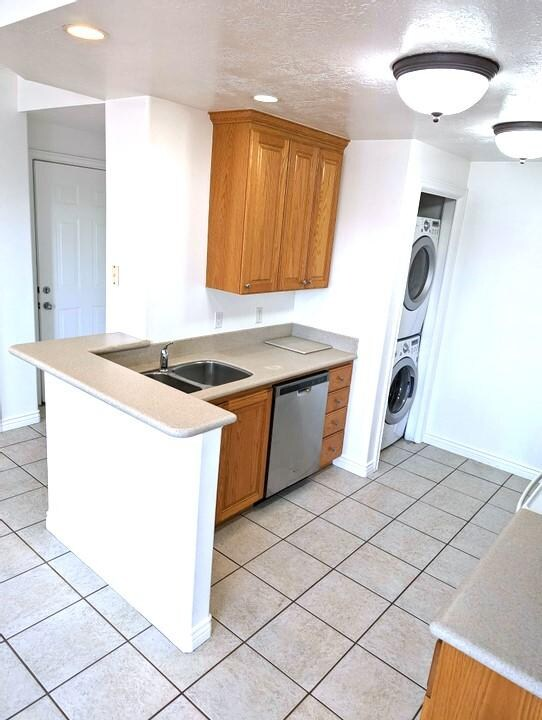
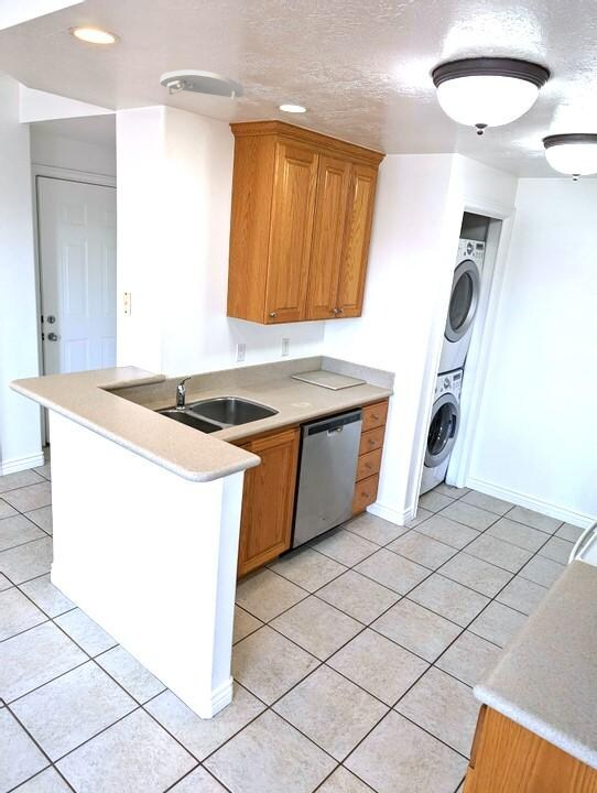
+ smoke detector [160,69,246,101]
